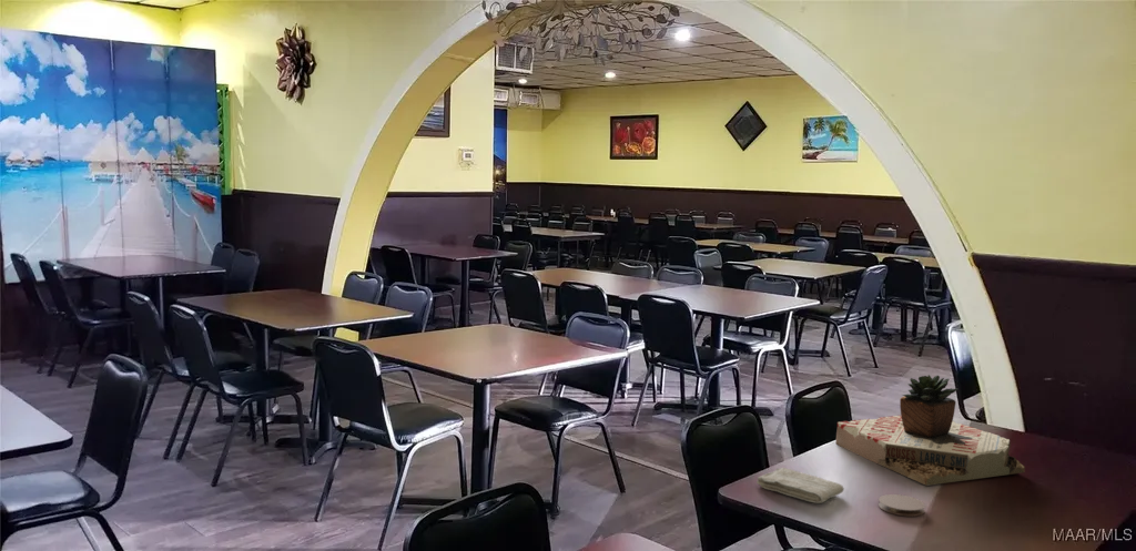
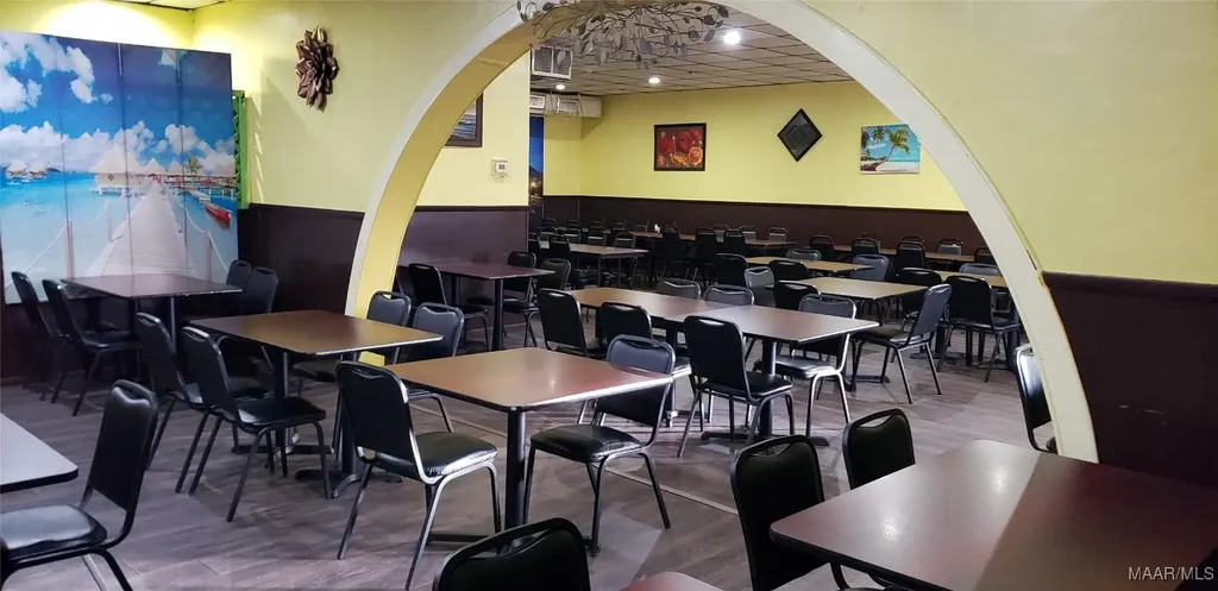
- succulent plant [834,374,1026,487]
- washcloth [755,467,845,504]
- coaster [878,493,926,518]
